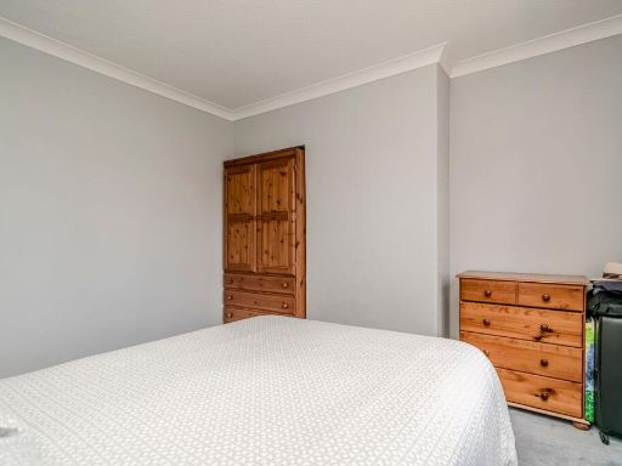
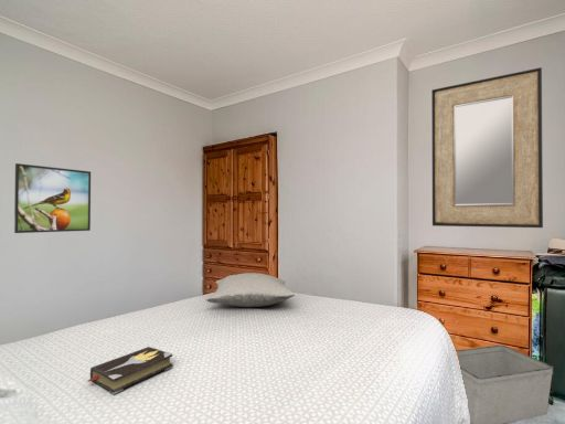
+ storage bin [456,343,554,424]
+ home mirror [430,66,544,229]
+ hardback book [85,346,173,395]
+ pillow [205,272,296,308]
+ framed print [13,162,92,234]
